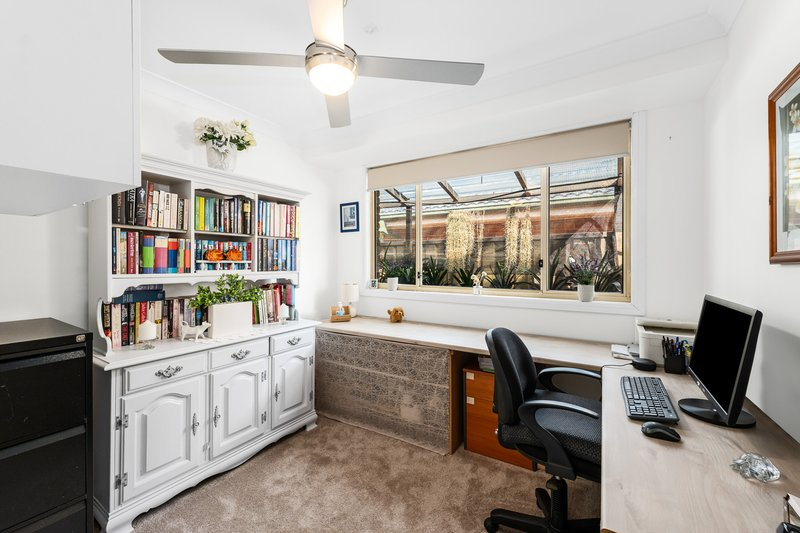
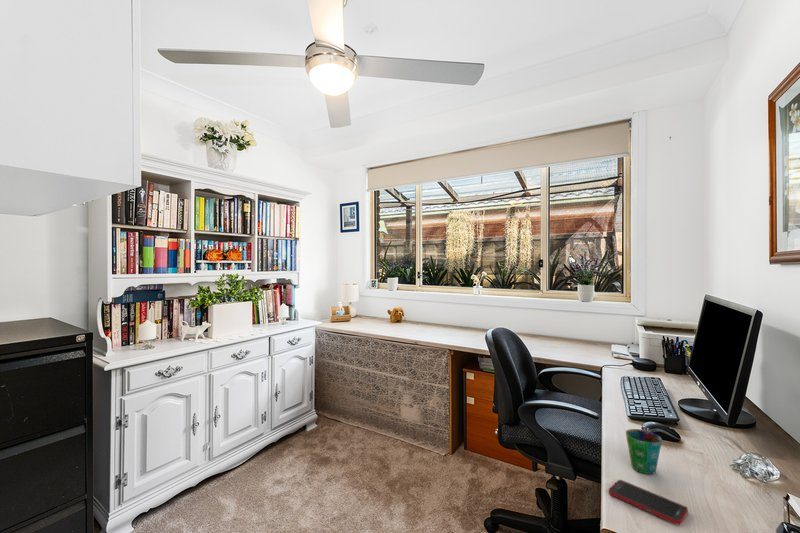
+ cell phone [607,479,689,526]
+ cup [625,428,663,475]
